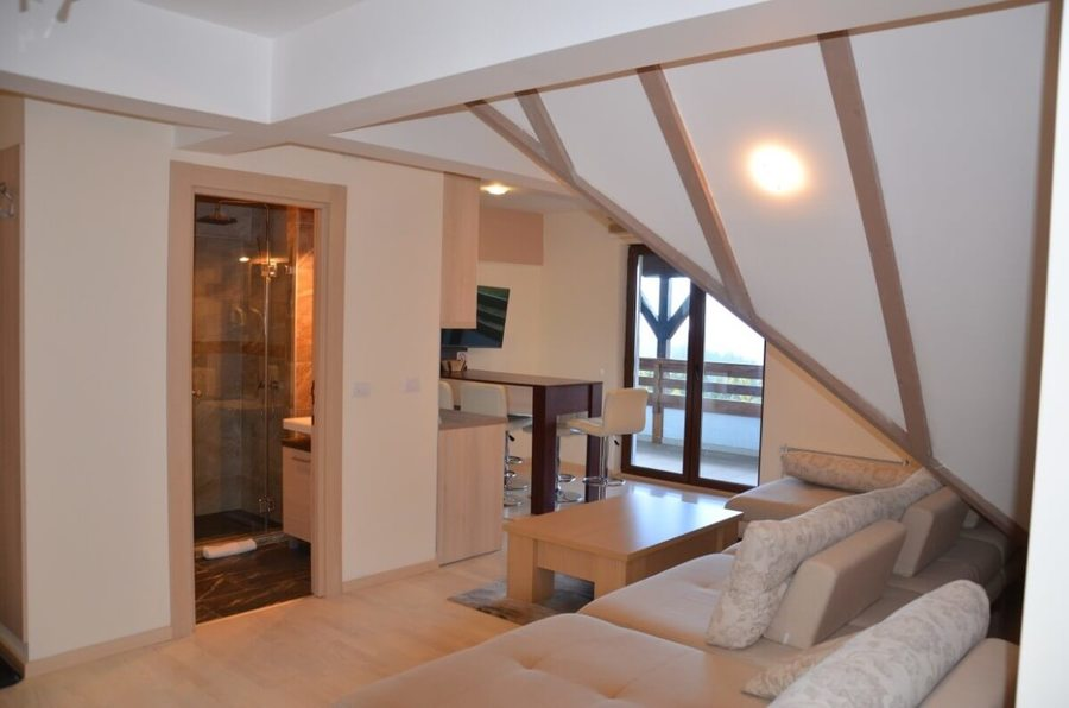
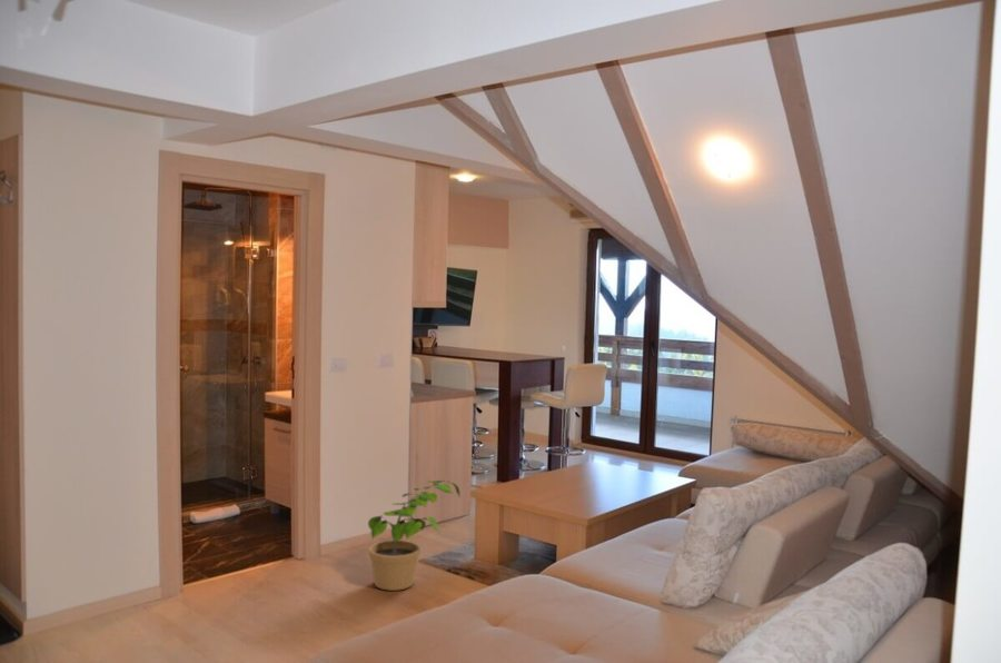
+ potted plant [367,479,462,592]
